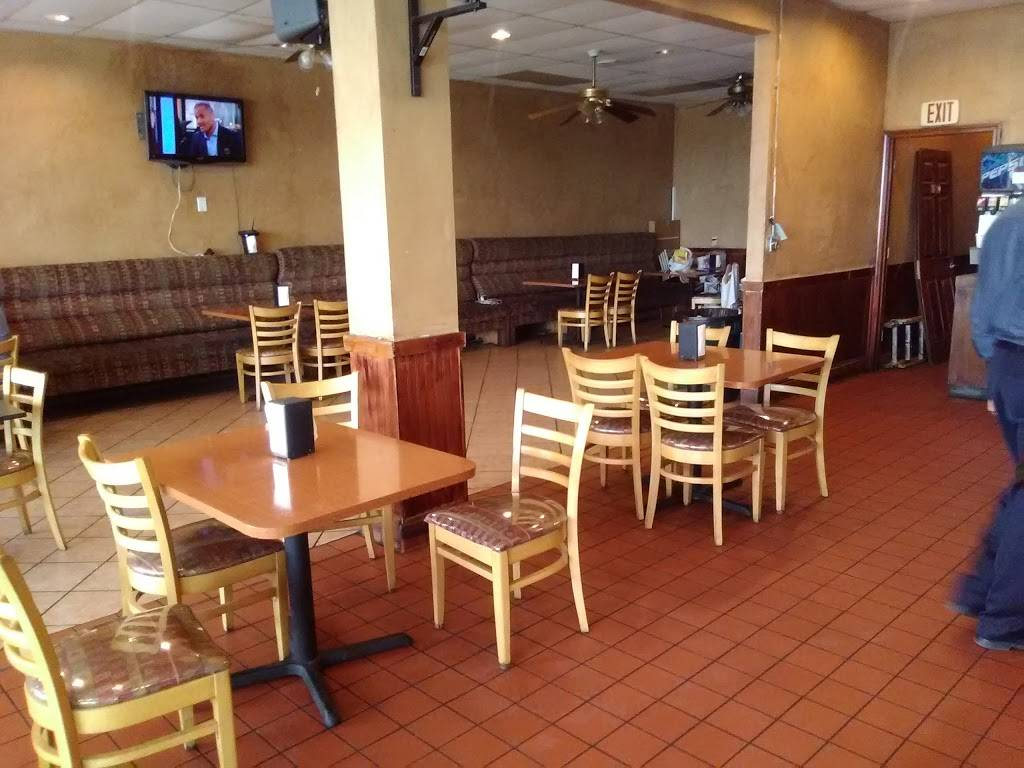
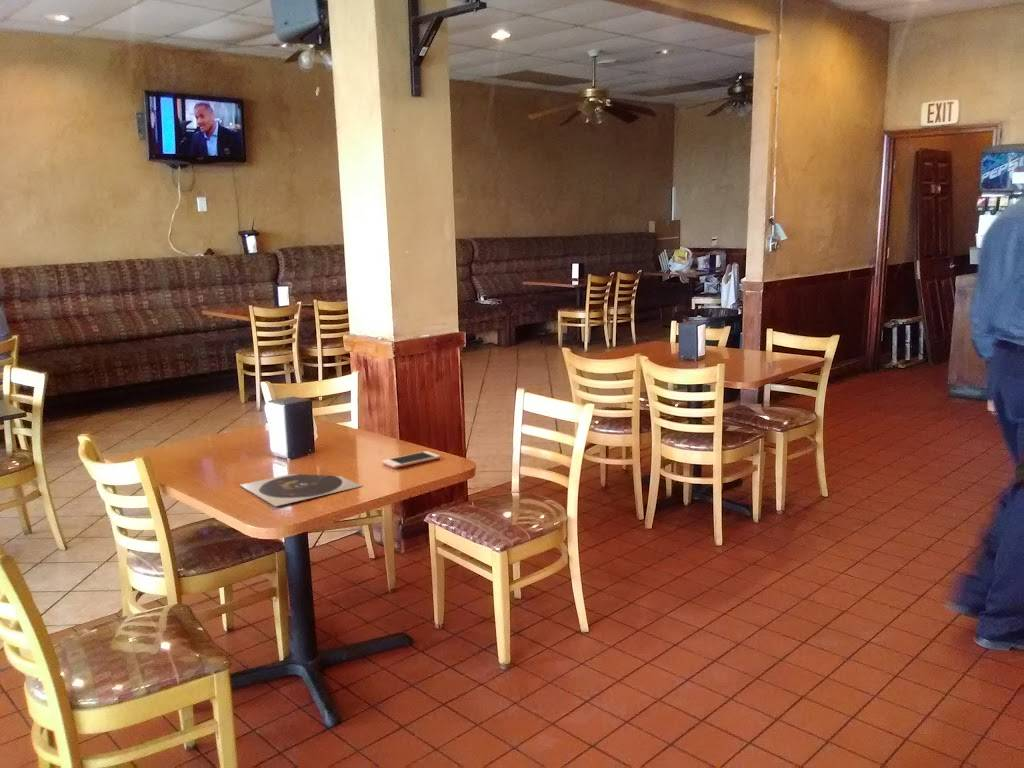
+ cell phone [381,450,441,469]
+ plate [239,473,362,507]
